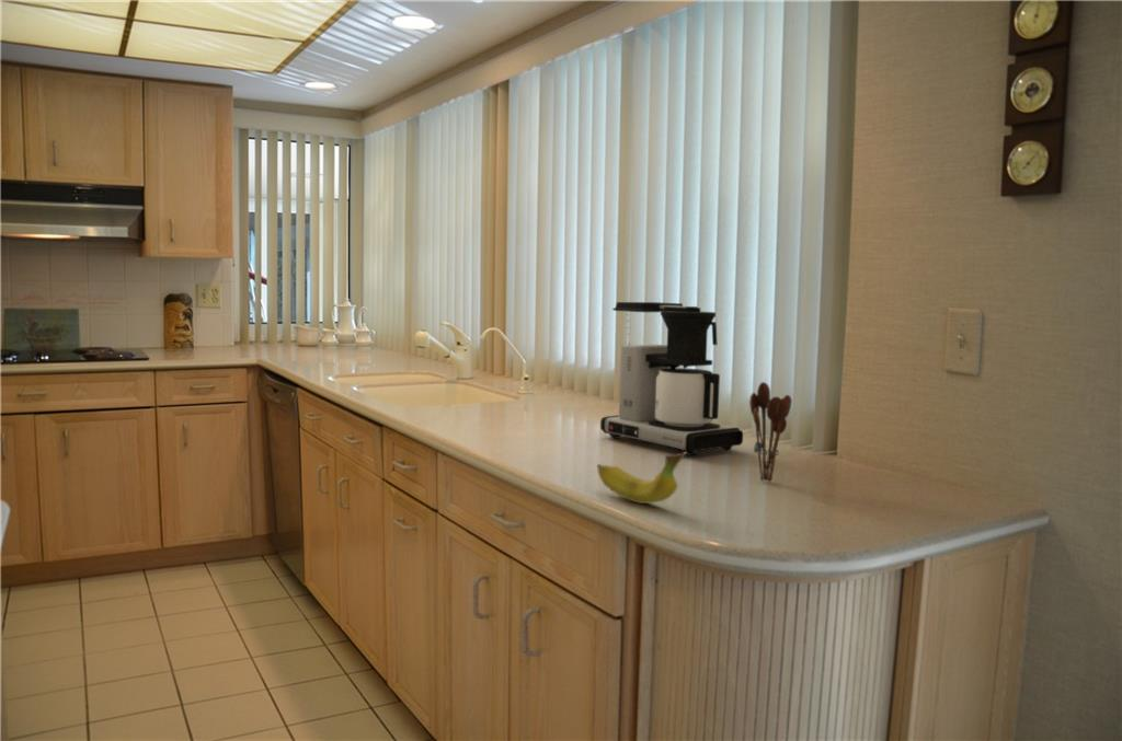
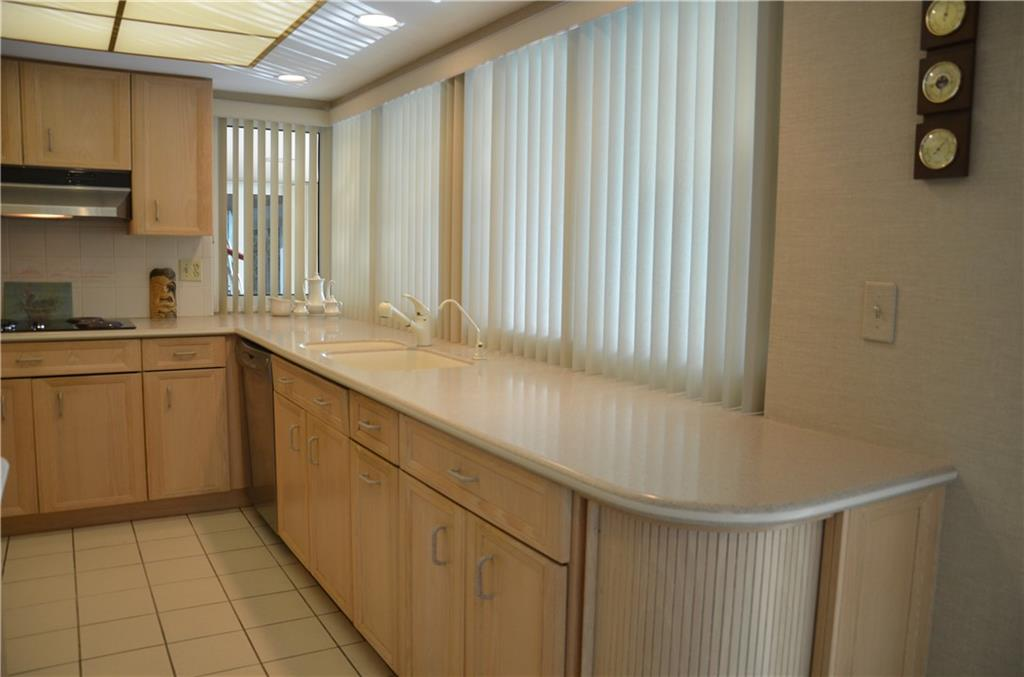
- fruit [596,452,687,505]
- coffee maker [599,301,744,456]
- utensil holder [748,381,793,483]
